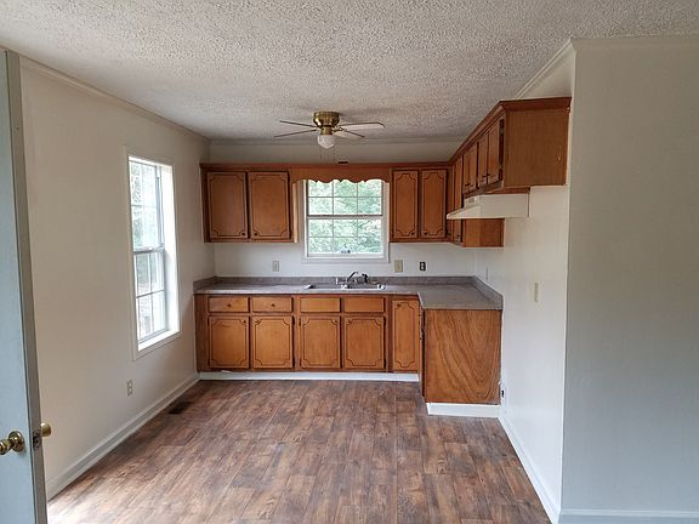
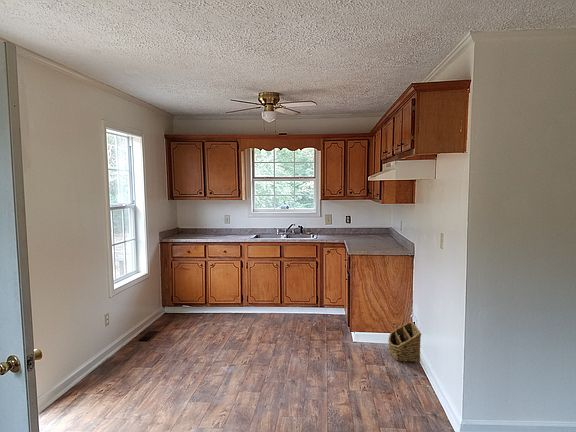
+ basket [387,321,422,363]
